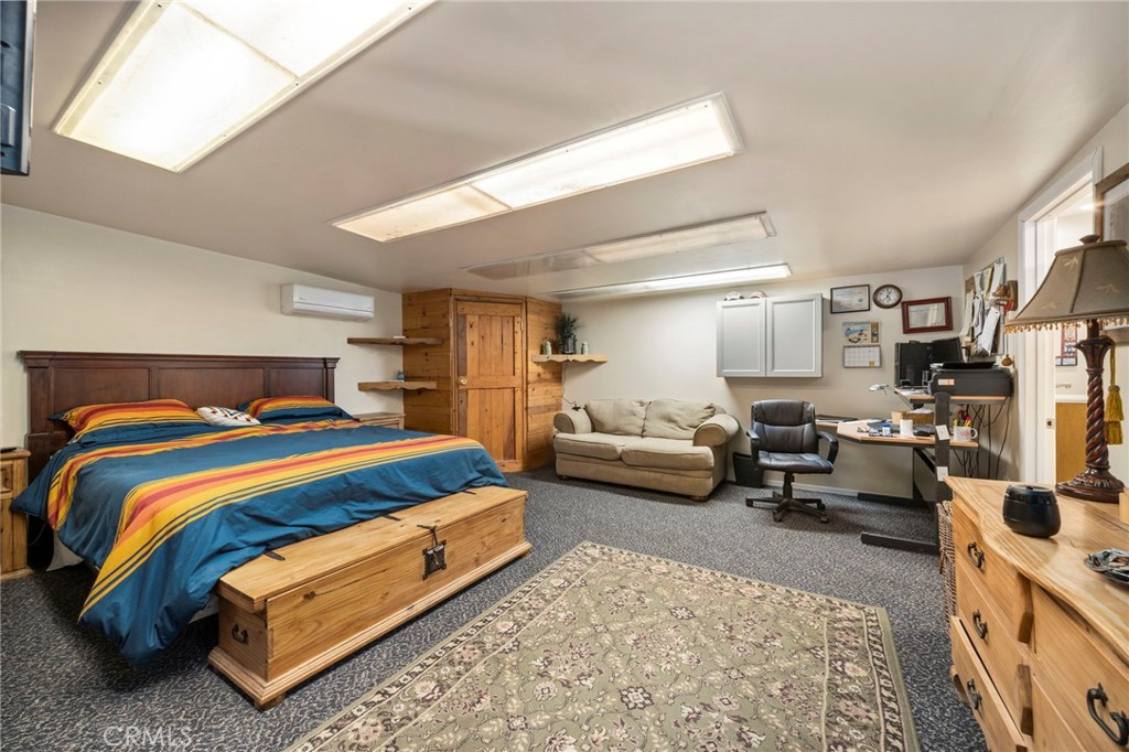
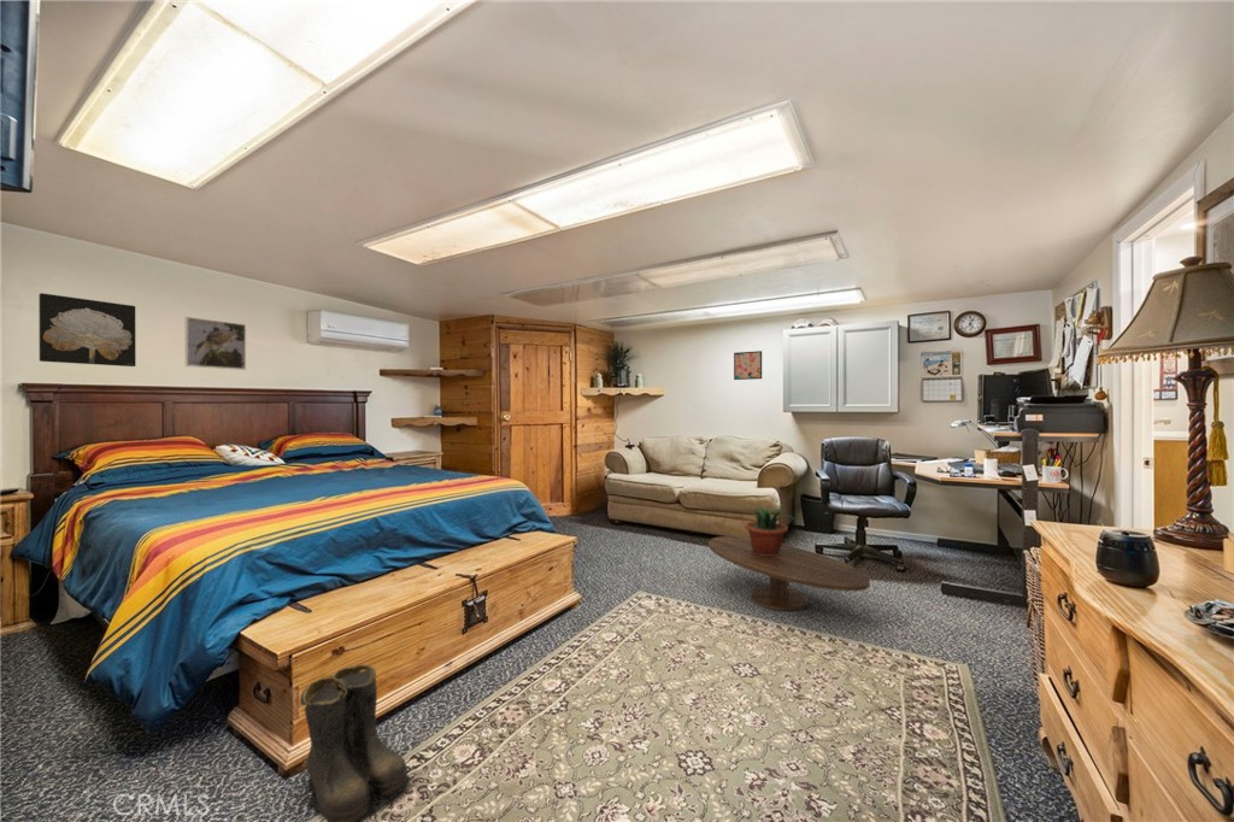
+ wall art [37,292,137,368]
+ wall art [733,350,763,381]
+ boots [299,663,416,822]
+ potted plant [744,503,797,556]
+ coffee table [707,535,871,612]
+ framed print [184,316,247,371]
